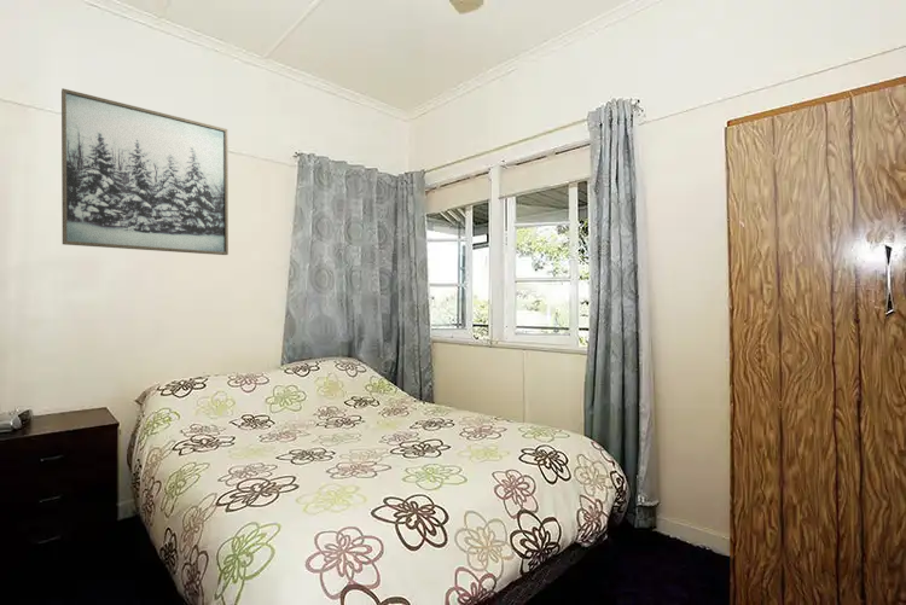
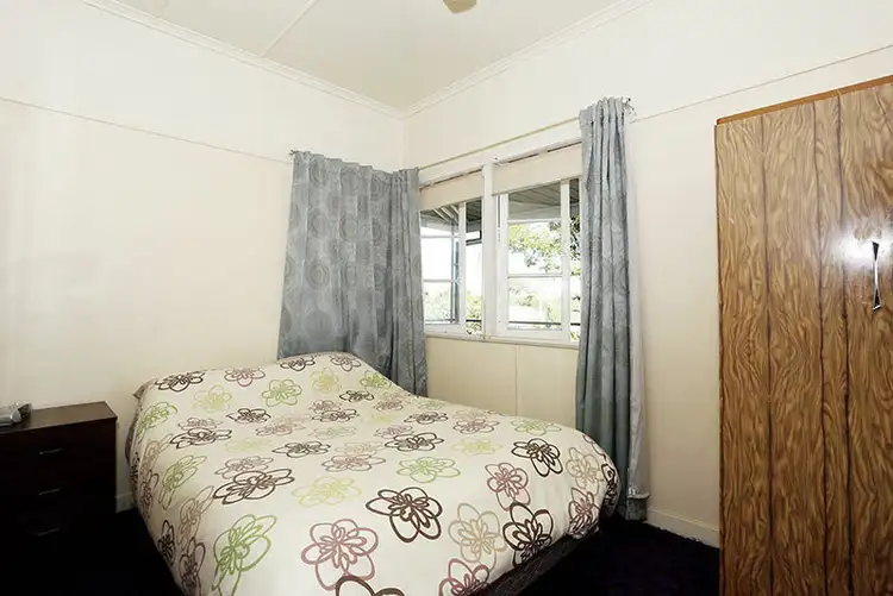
- wall art [60,87,230,256]
